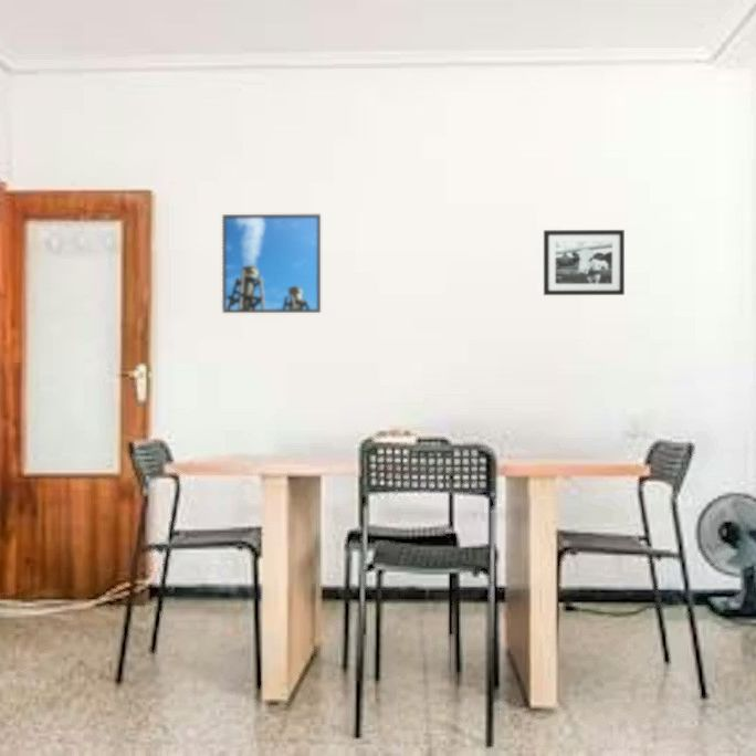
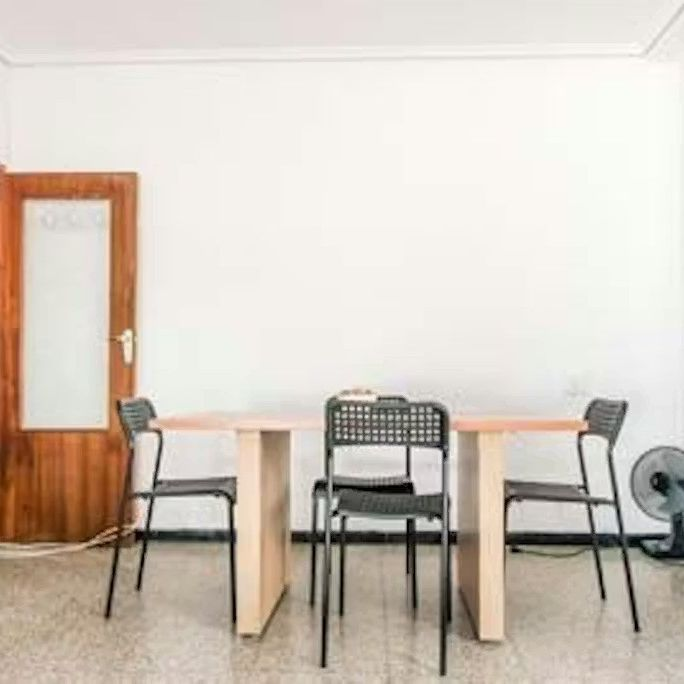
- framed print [221,213,322,314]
- picture frame [543,229,626,296]
